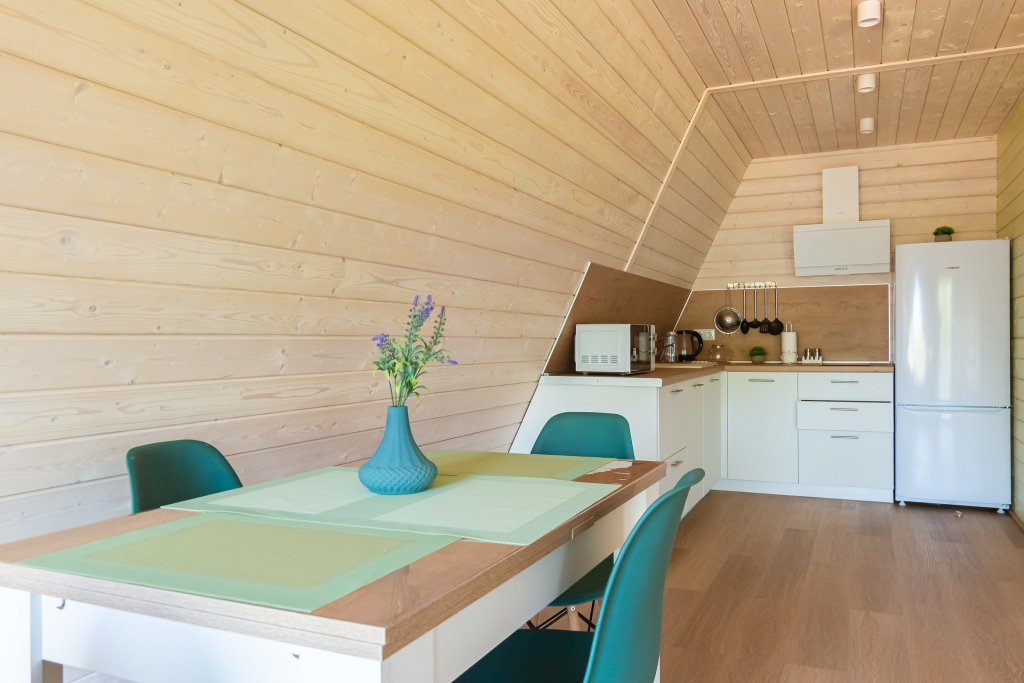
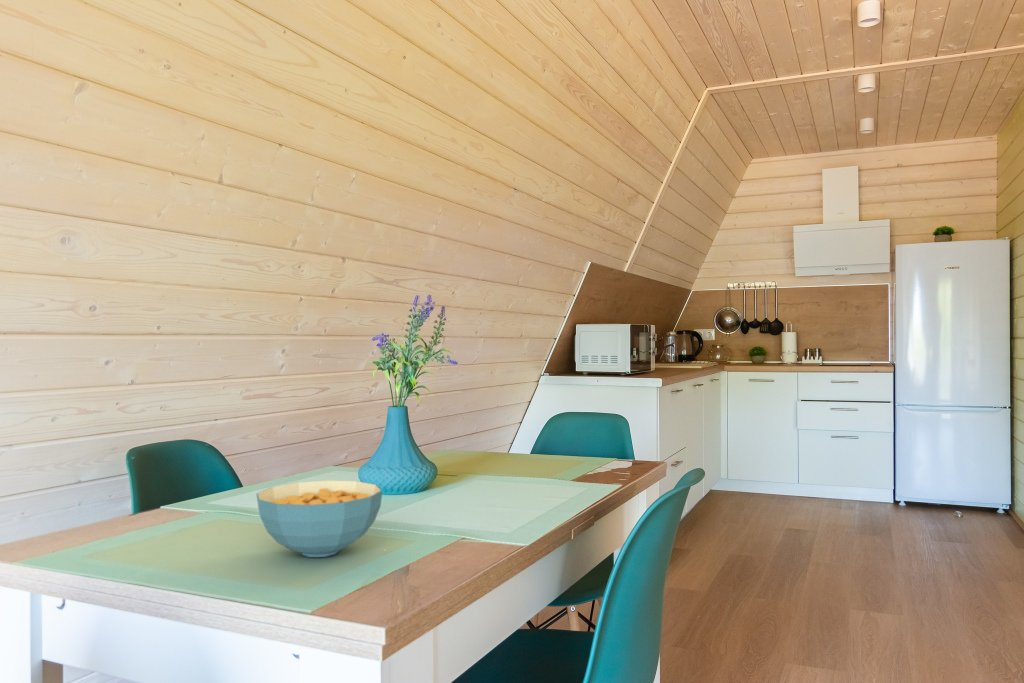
+ cereal bowl [255,480,383,558]
